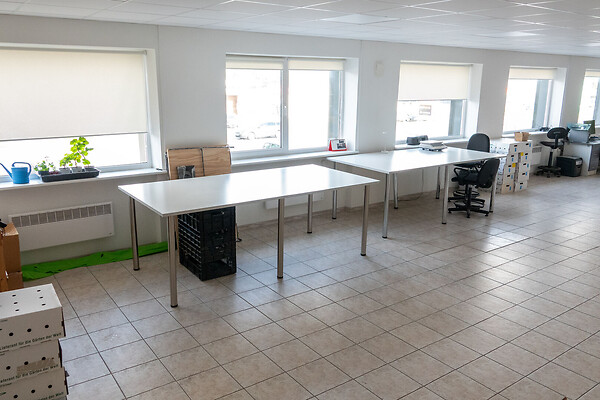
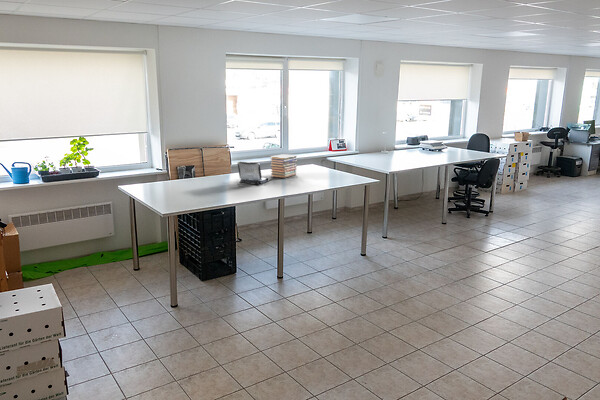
+ laptop [237,161,269,185]
+ book stack [269,153,298,179]
